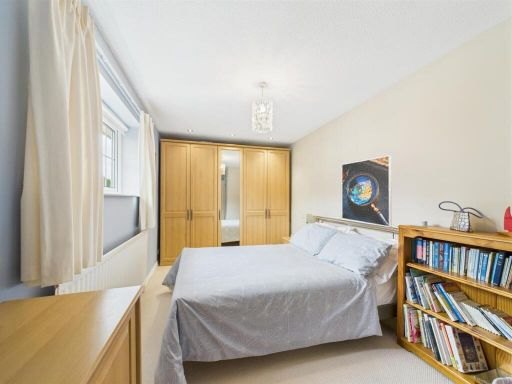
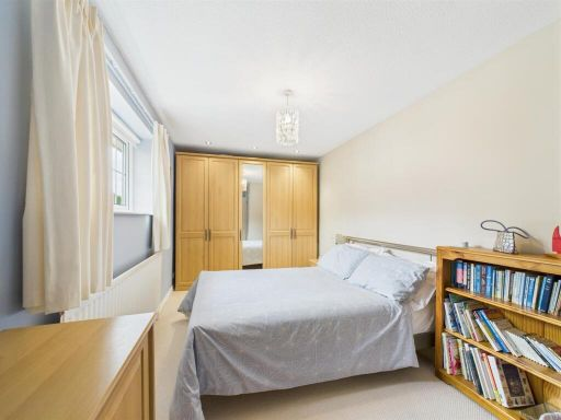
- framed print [341,155,393,228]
